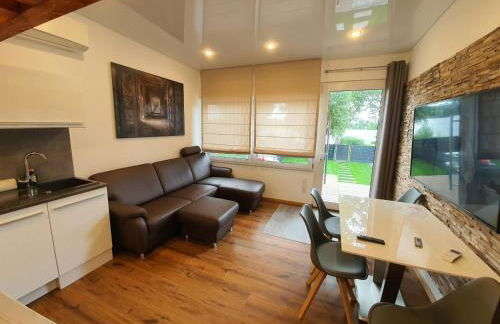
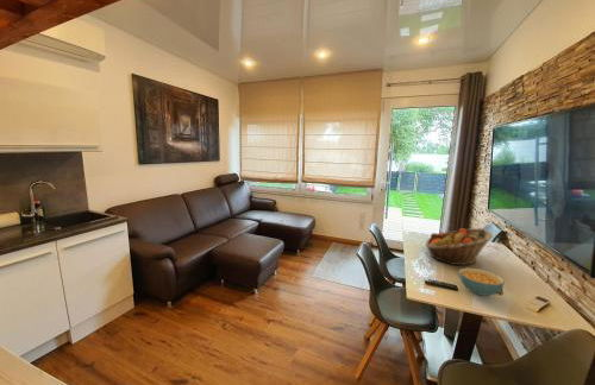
+ fruit basket [424,227,494,266]
+ cereal bowl [458,267,506,297]
